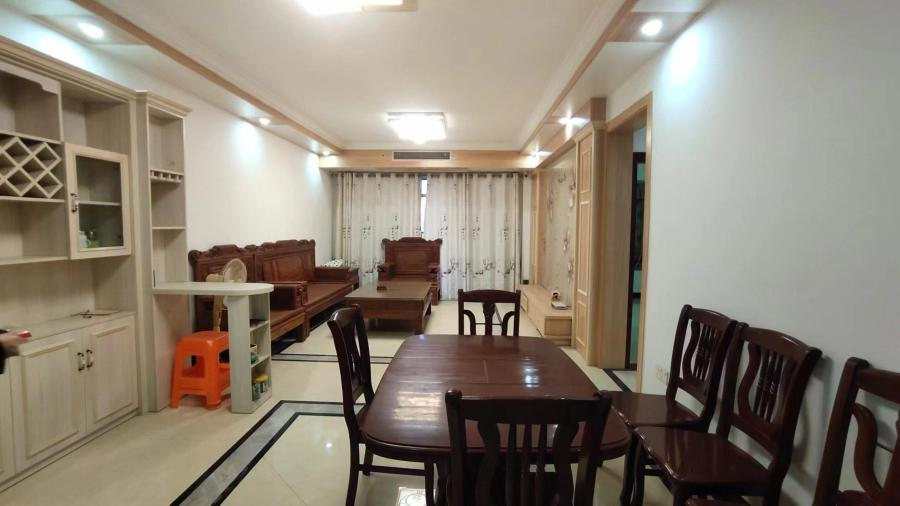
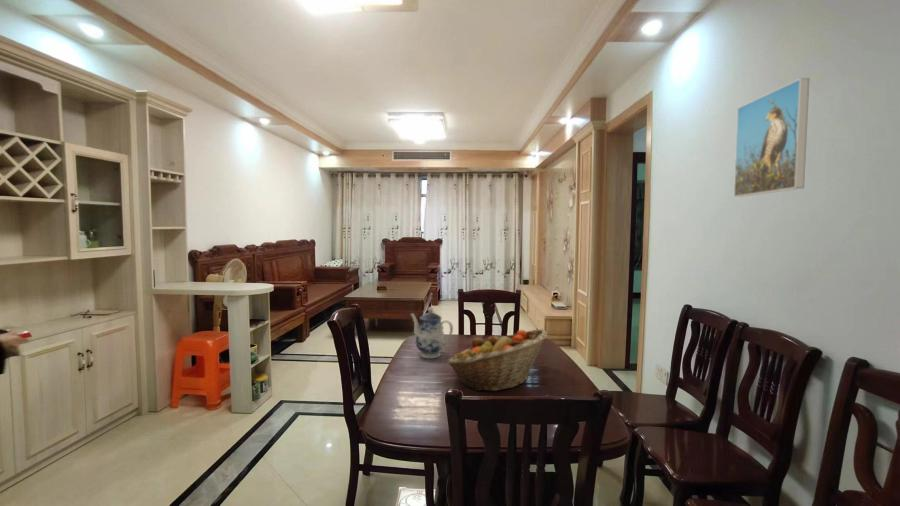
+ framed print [733,77,810,198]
+ fruit basket [446,328,548,392]
+ teapot [409,306,454,359]
